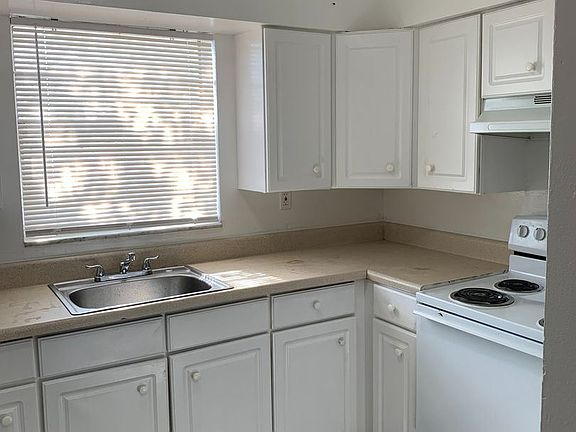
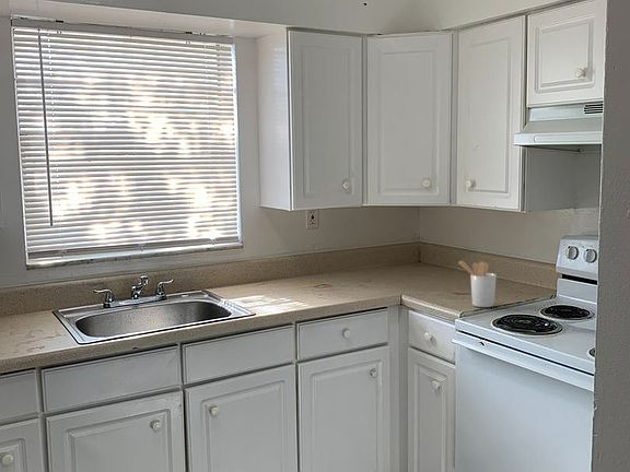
+ utensil holder [457,260,498,308]
